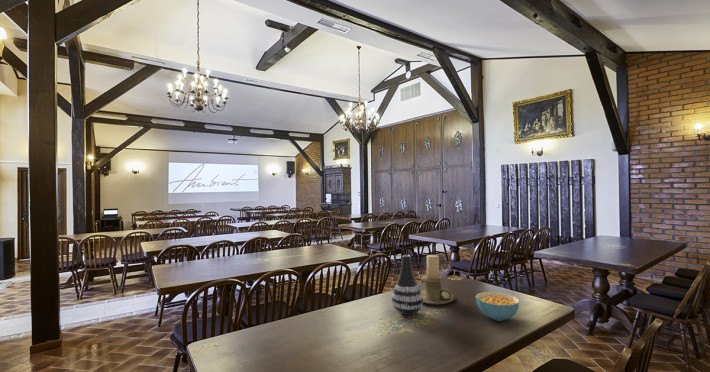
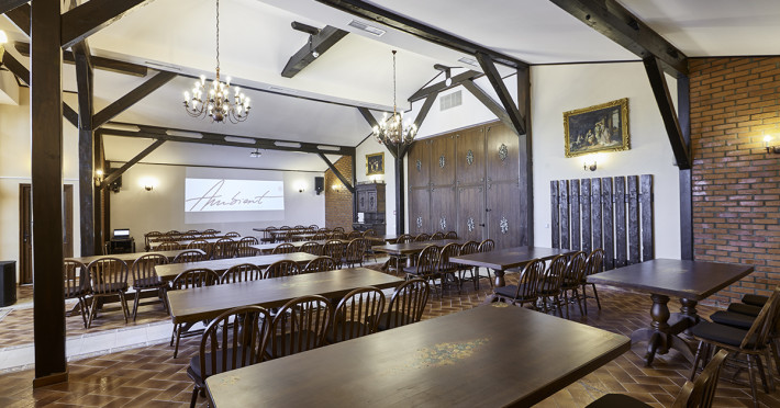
- vase [391,254,424,317]
- candle holder [420,254,456,306]
- cereal bowl [474,291,520,322]
